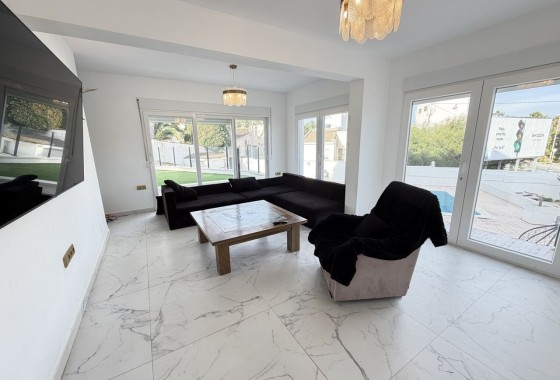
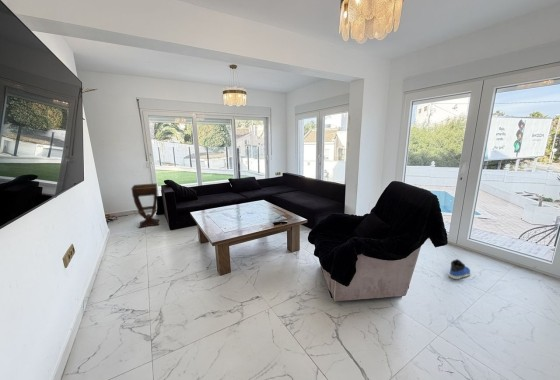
+ sneaker [448,258,471,280]
+ side table [130,182,161,229]
